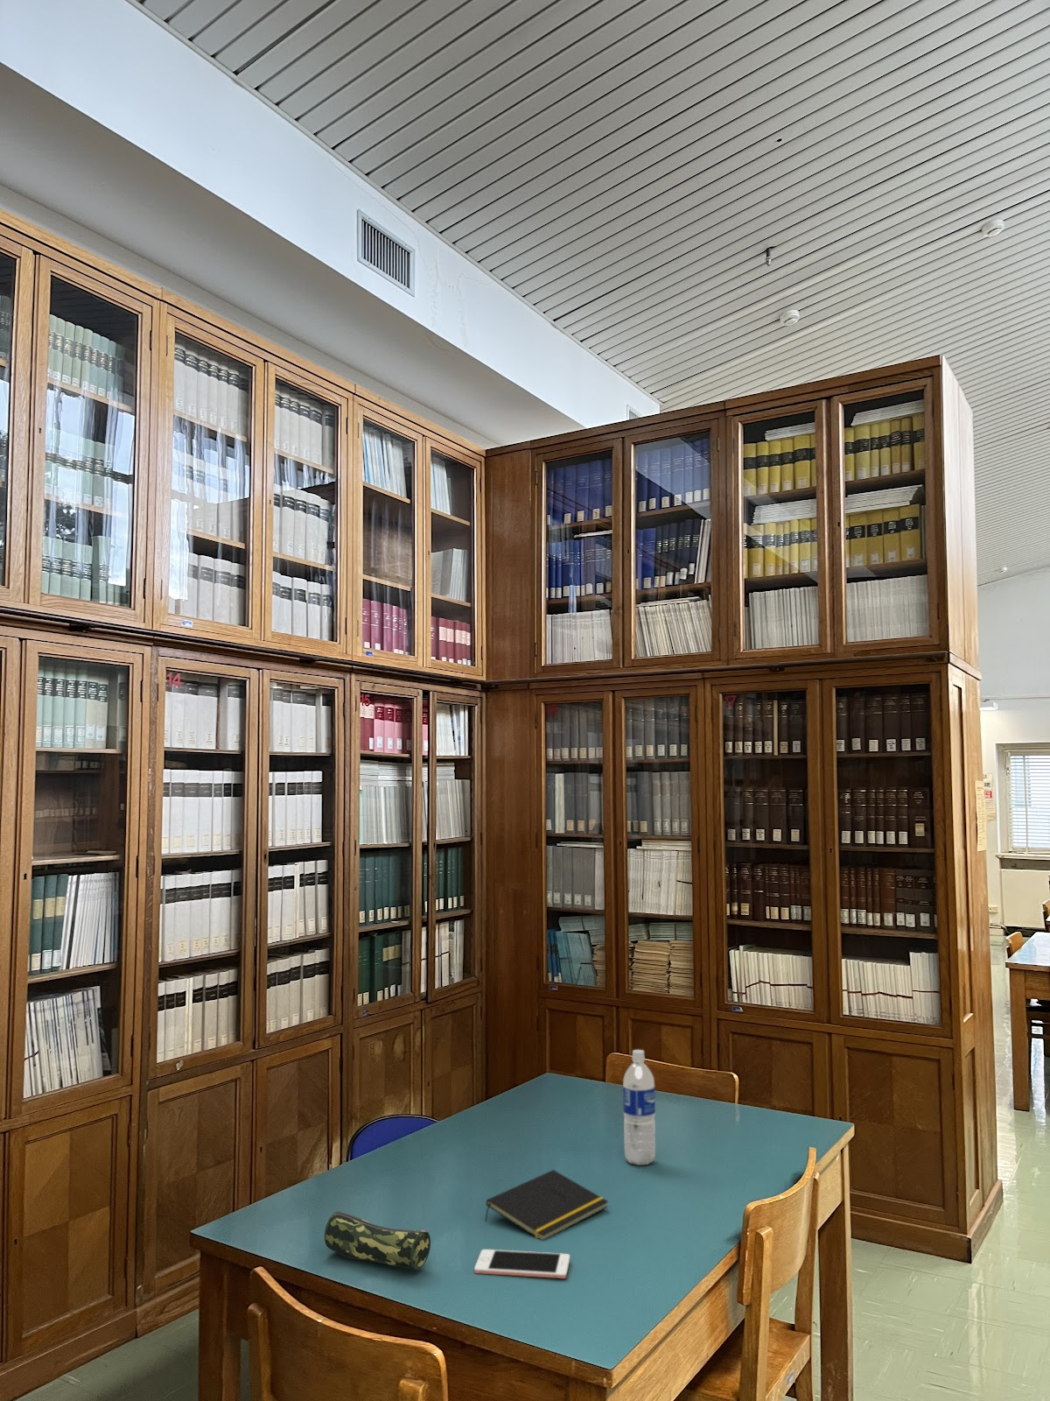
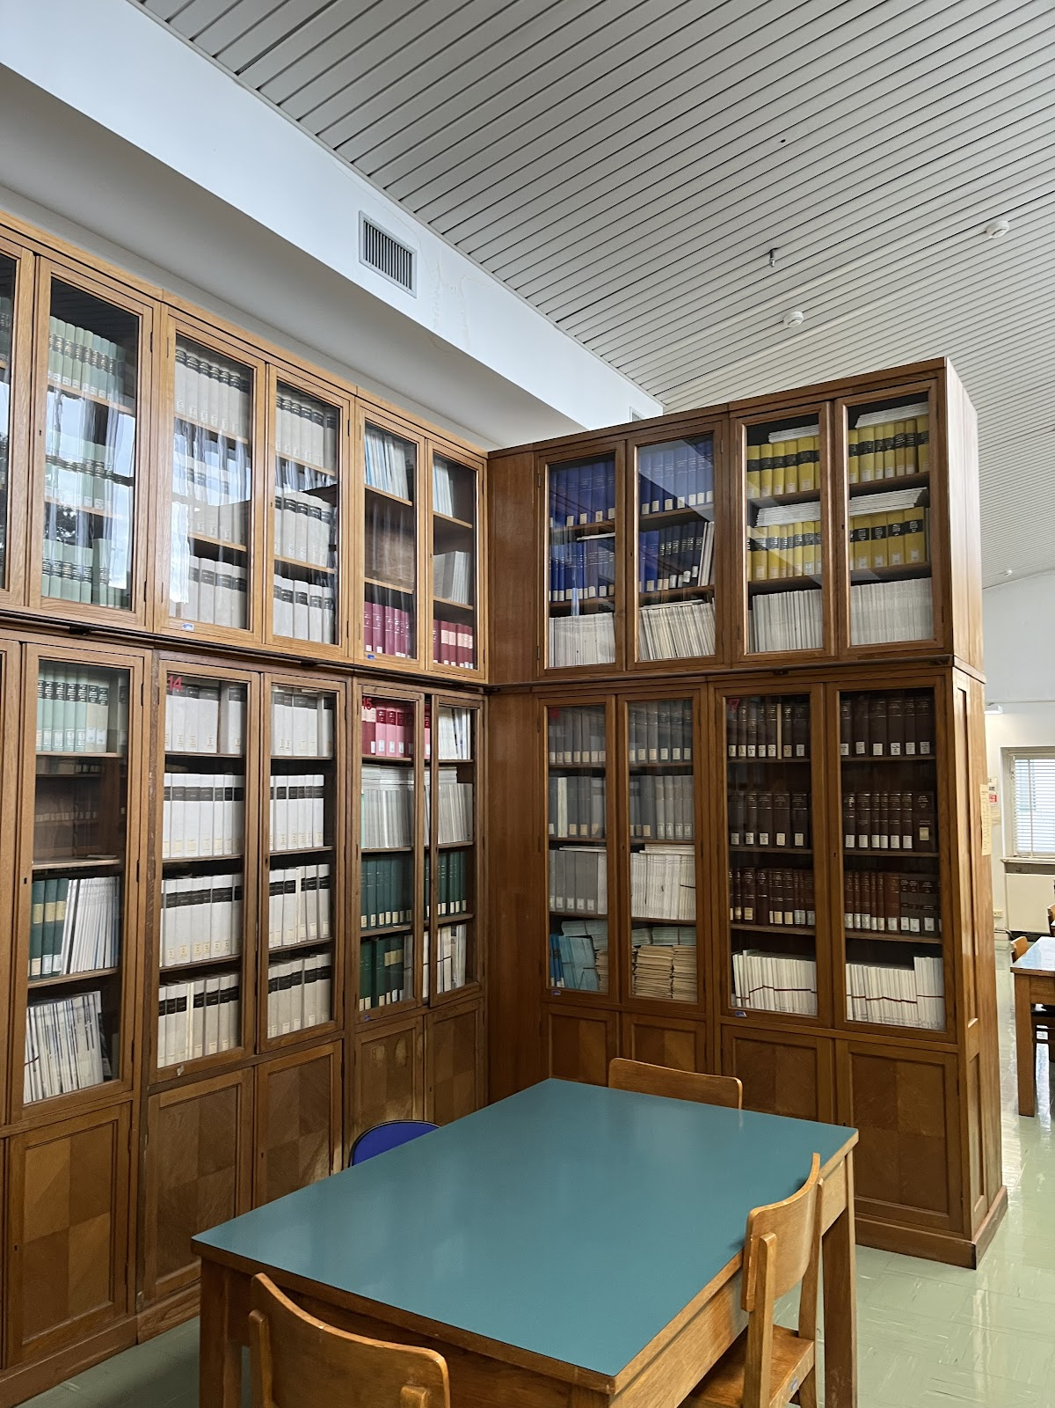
- notepad [485,1169,609,1241]
- pencil case [324,1211,431,1271]
- water bottle [622,1049,656,1166]
- cell phone [473,1249,570,1280]
